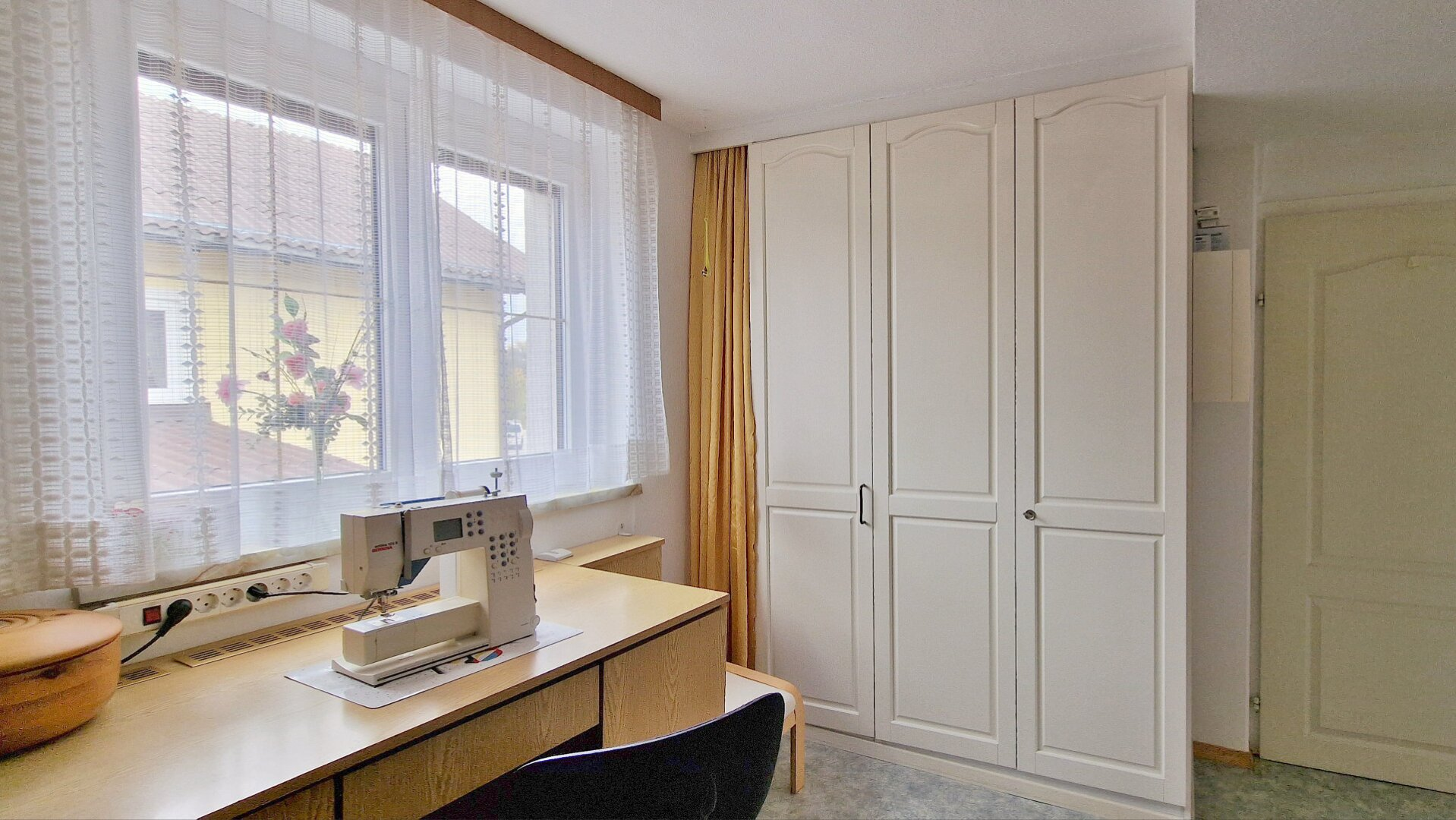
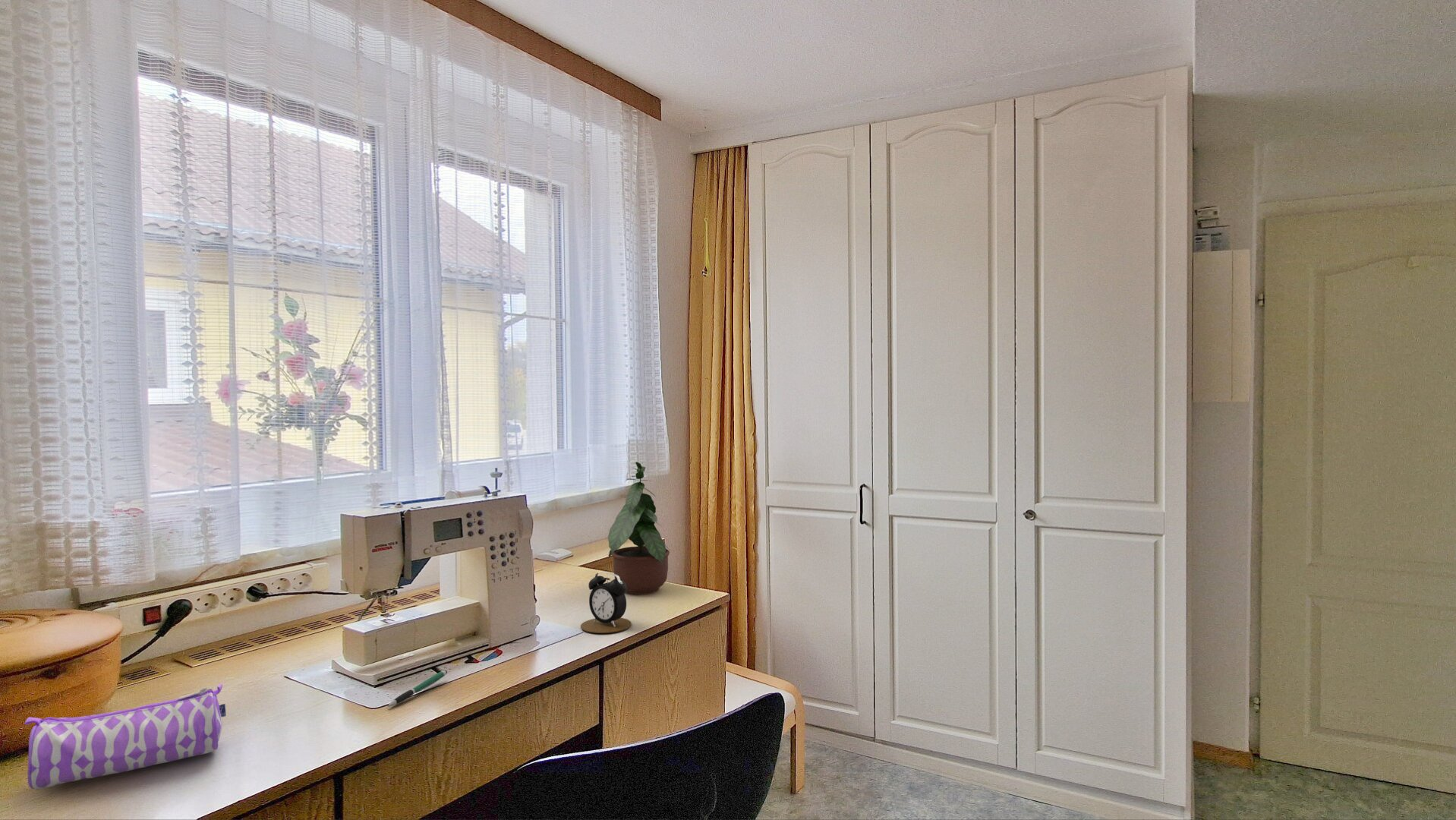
+ pen [387,670,448,708]
+ pencil case [24,683,227,790]
+ potted plant [607,461,670,594]
+ alarm clock [580,571,632,634]
